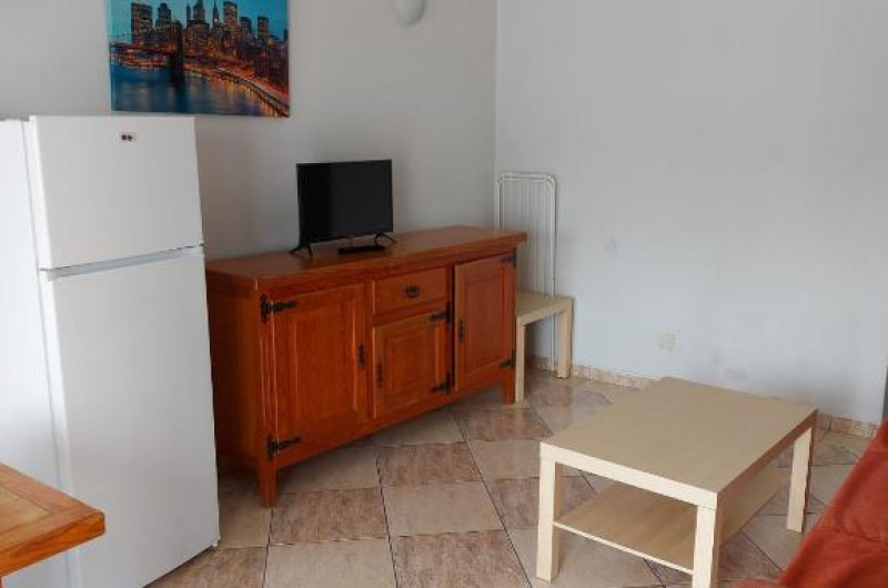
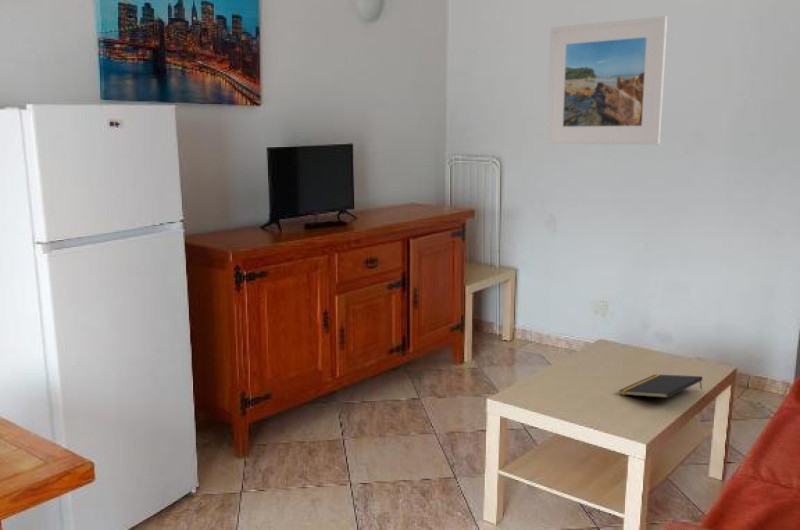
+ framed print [546,15,668,145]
+ notepad [618,373,704,399]
